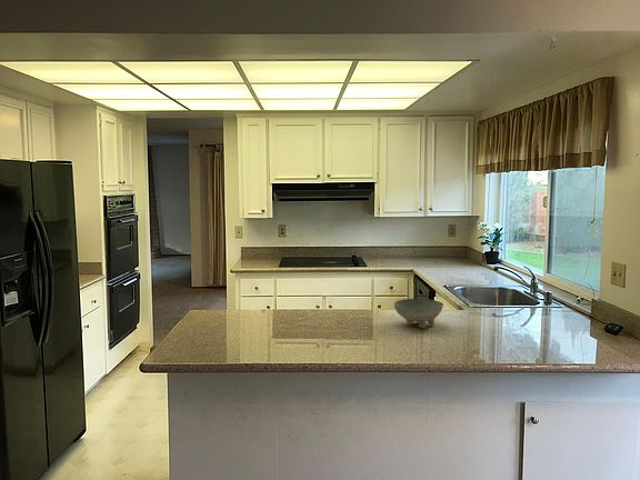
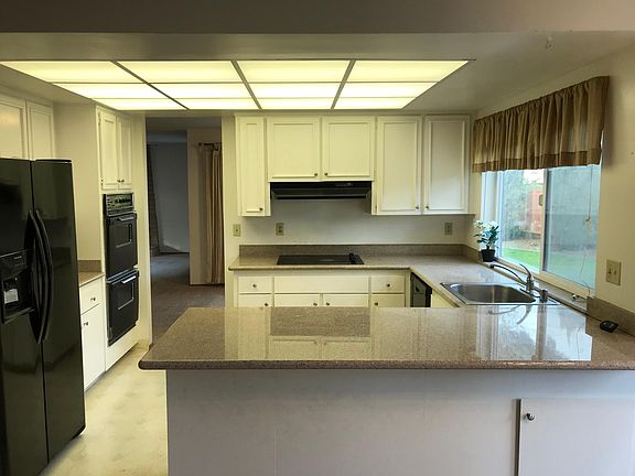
- bowl [393,298,444,329]
